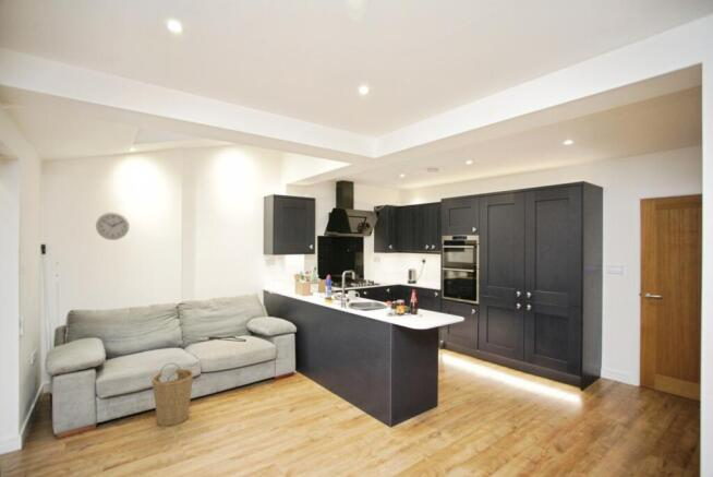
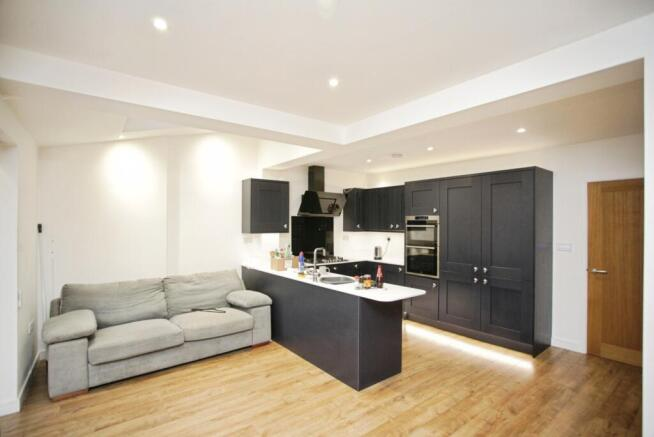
- basket [150,362,195,428]
- wall clock [95,212,131,241]
